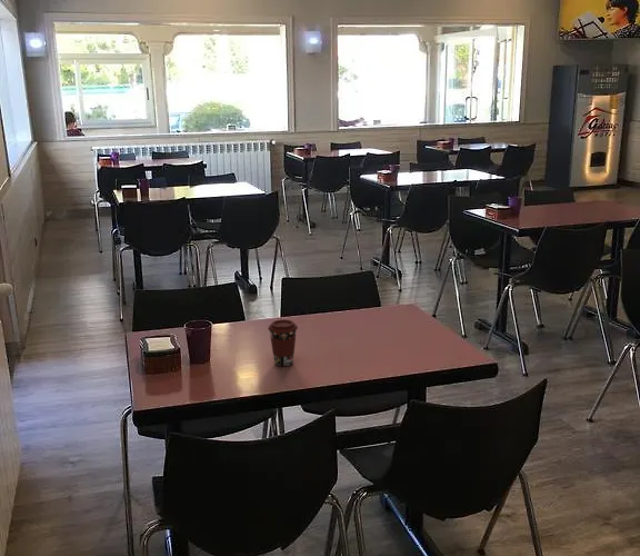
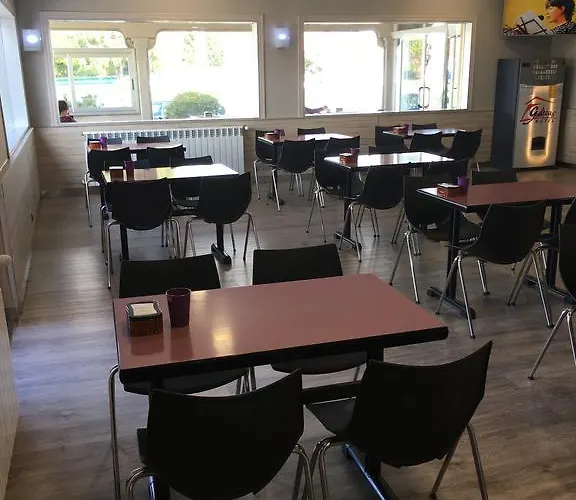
- coffee cup [267,318,299,367]
